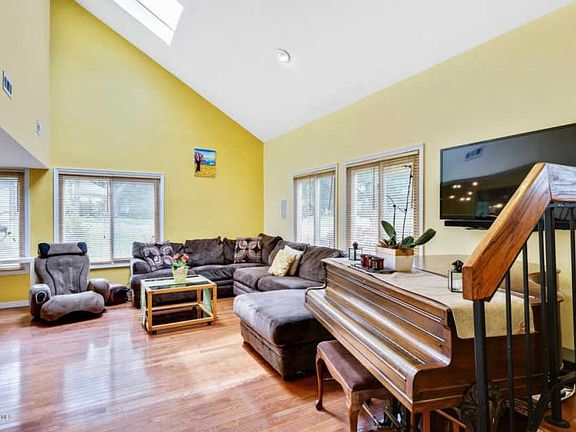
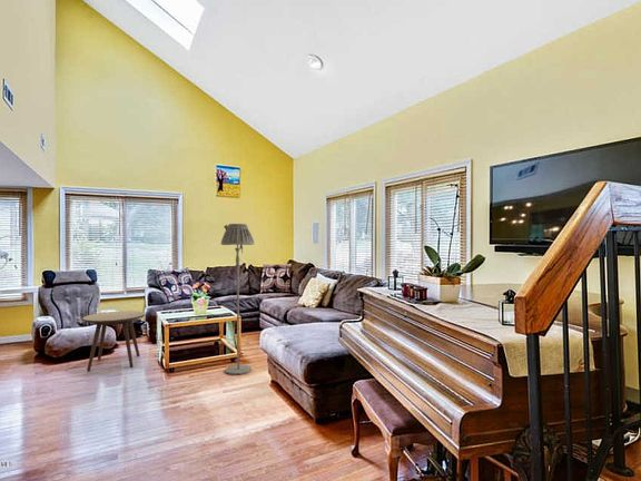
+ floor lamp [220,223,255,376]
+ side table [81,310,146,372]
